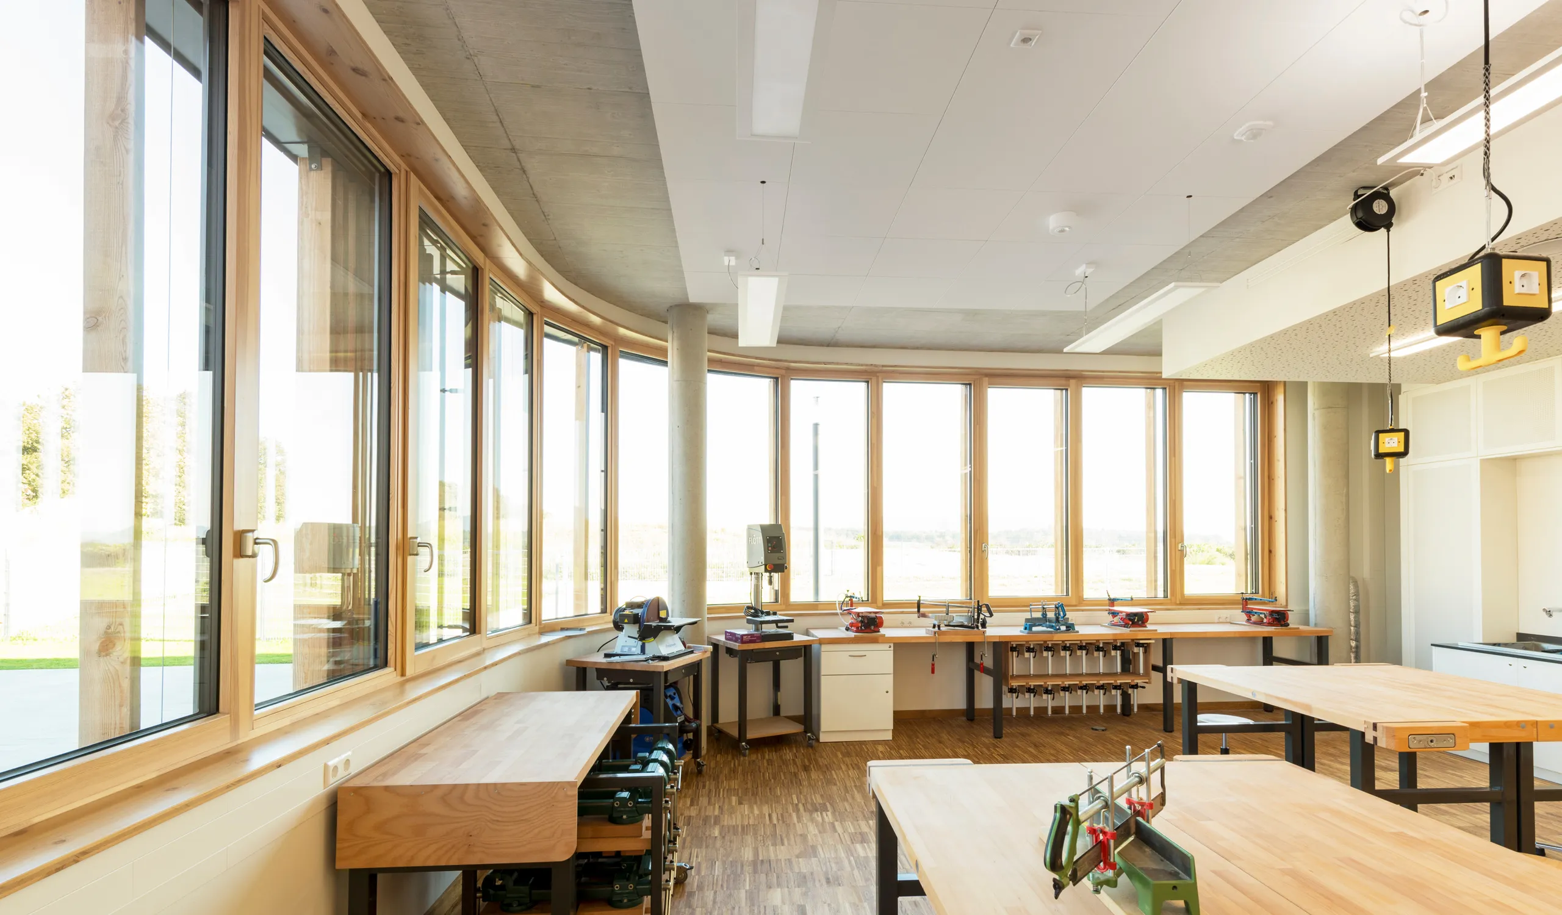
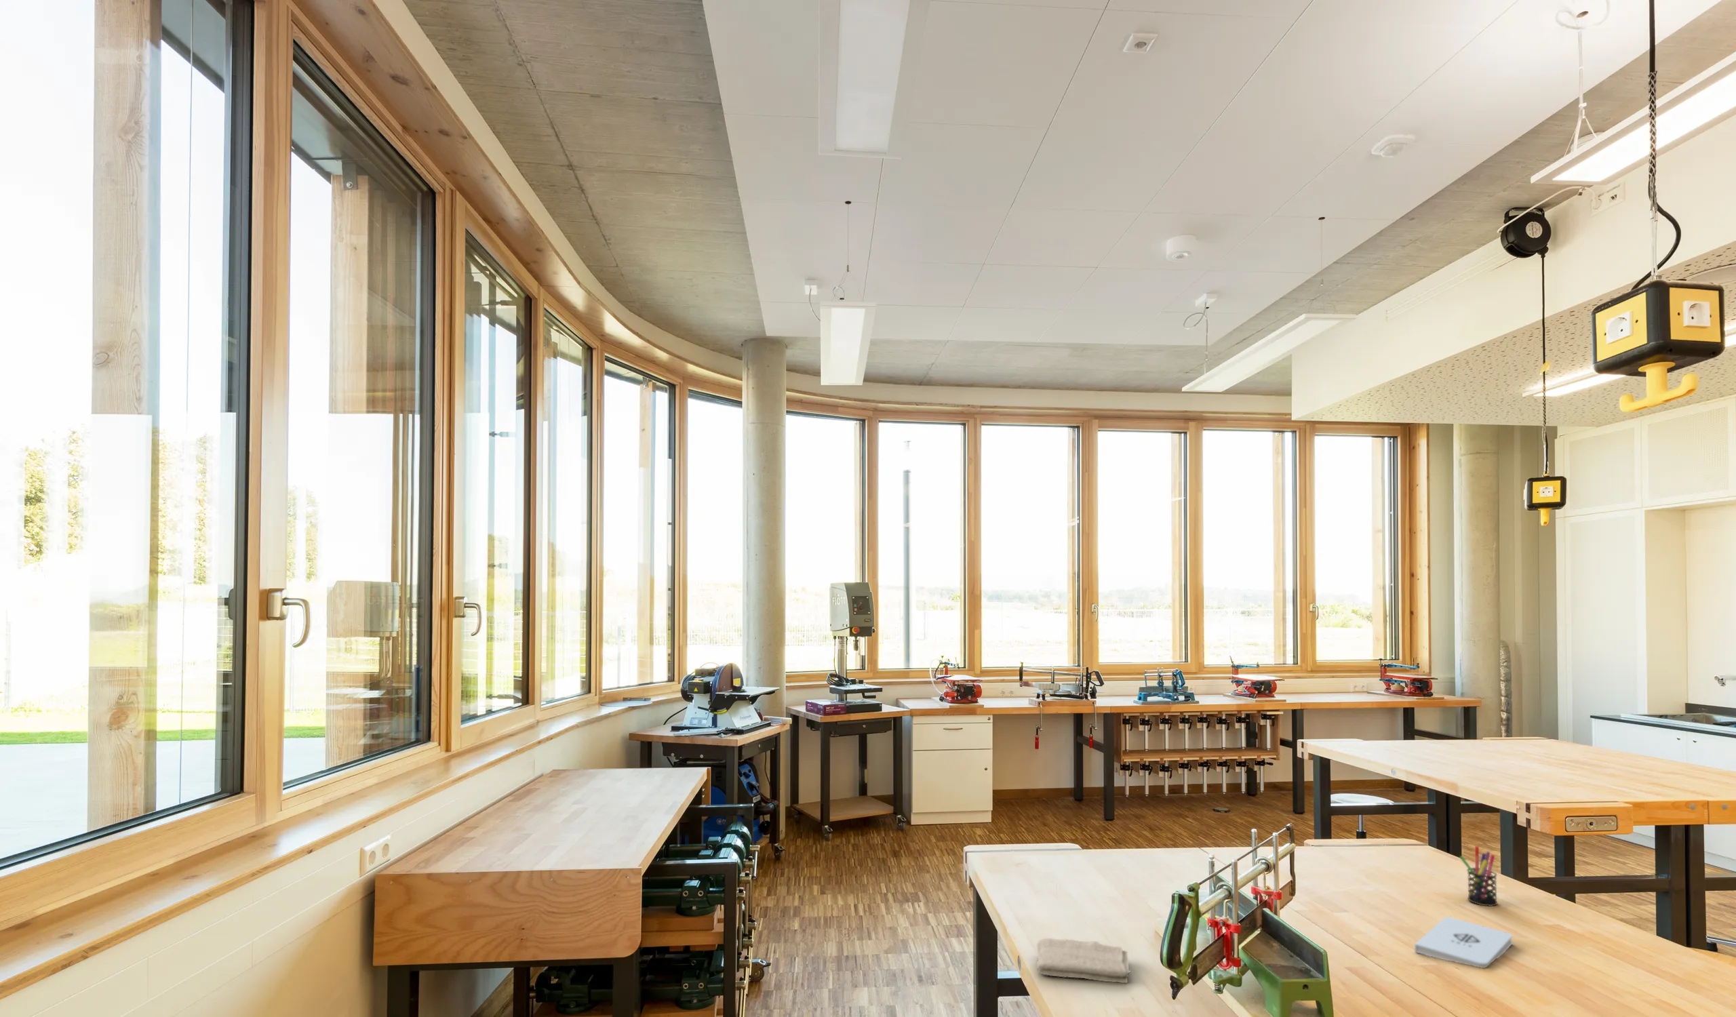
+ washcloth [1036,937,1132,984]
+ pen holder [1459,845,1498,907]
+ notepad [1414,917,1513,969]
